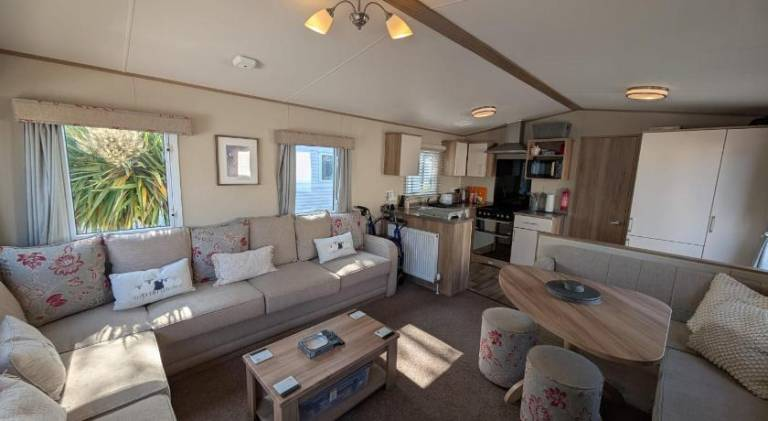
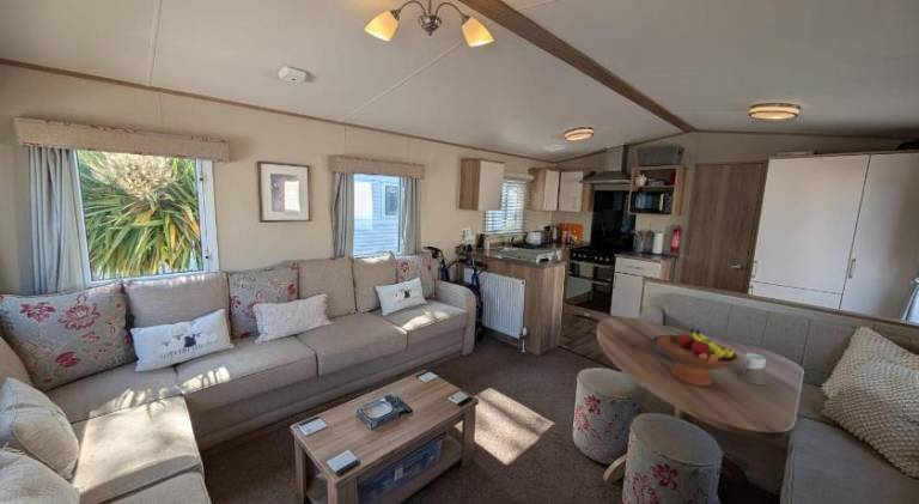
+ fruit bowl [656,328,740,387]
+ mug [738,352,767,385]
